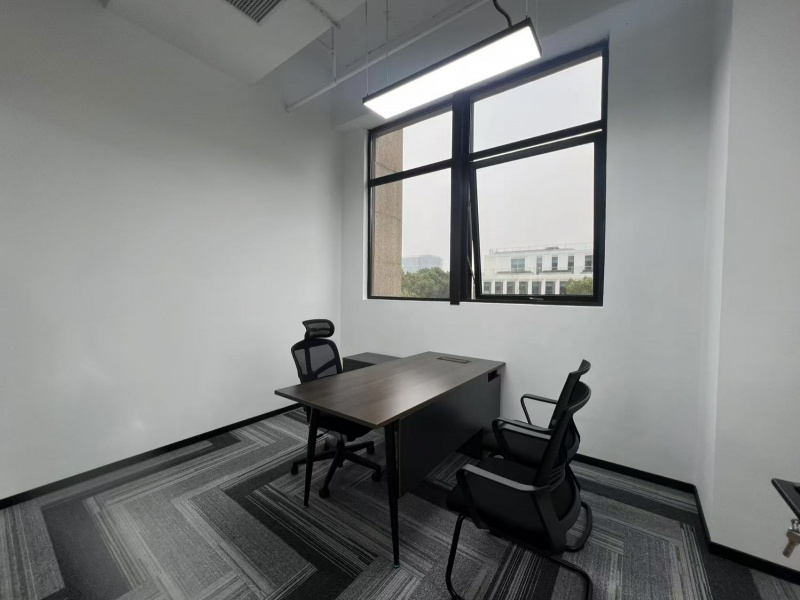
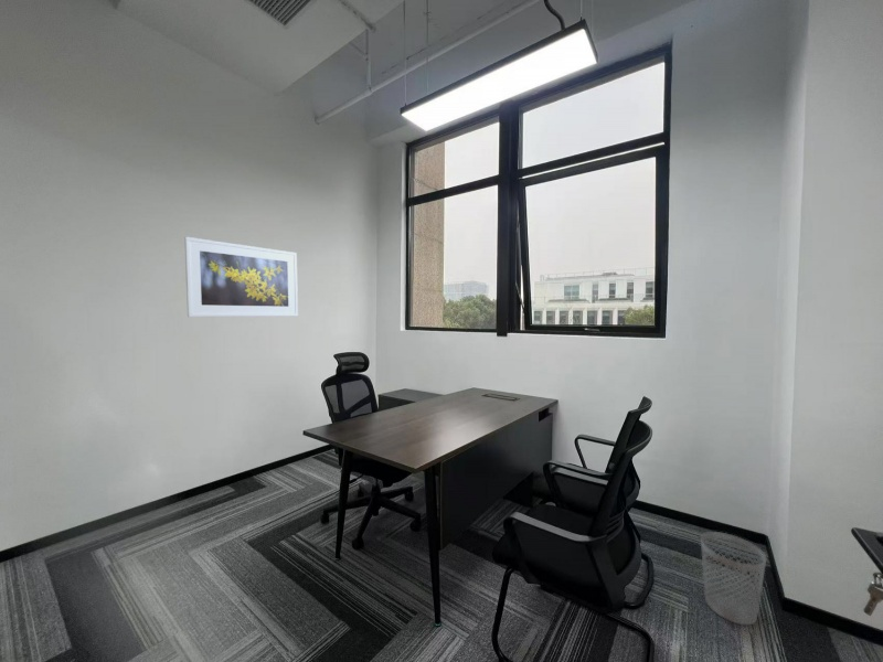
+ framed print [183,236,299,318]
+ wastebasket [700,531,767,626]
